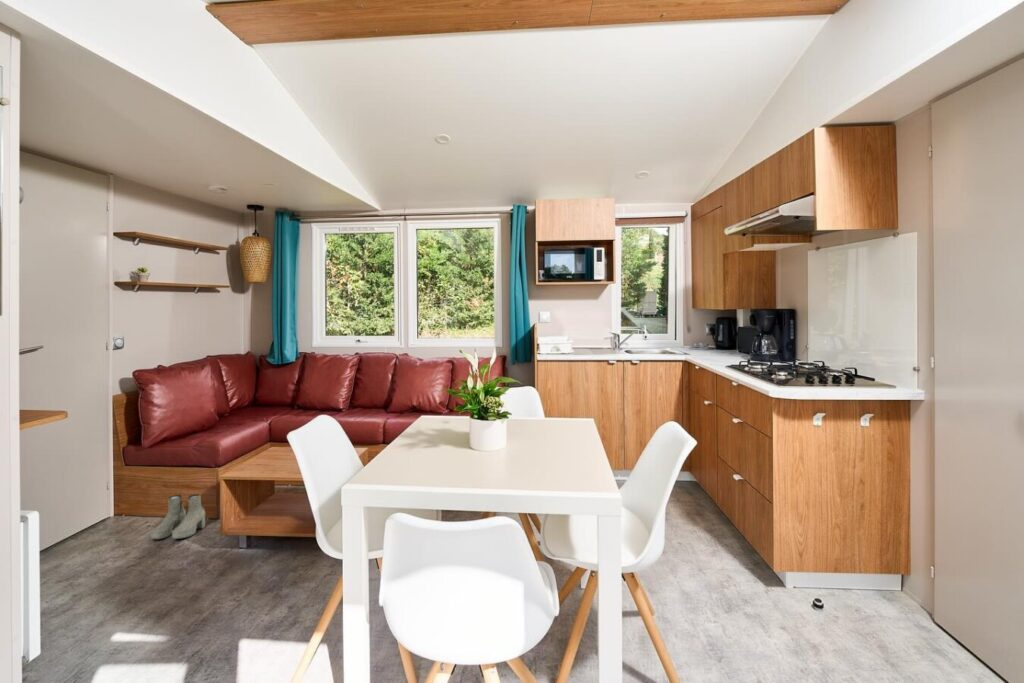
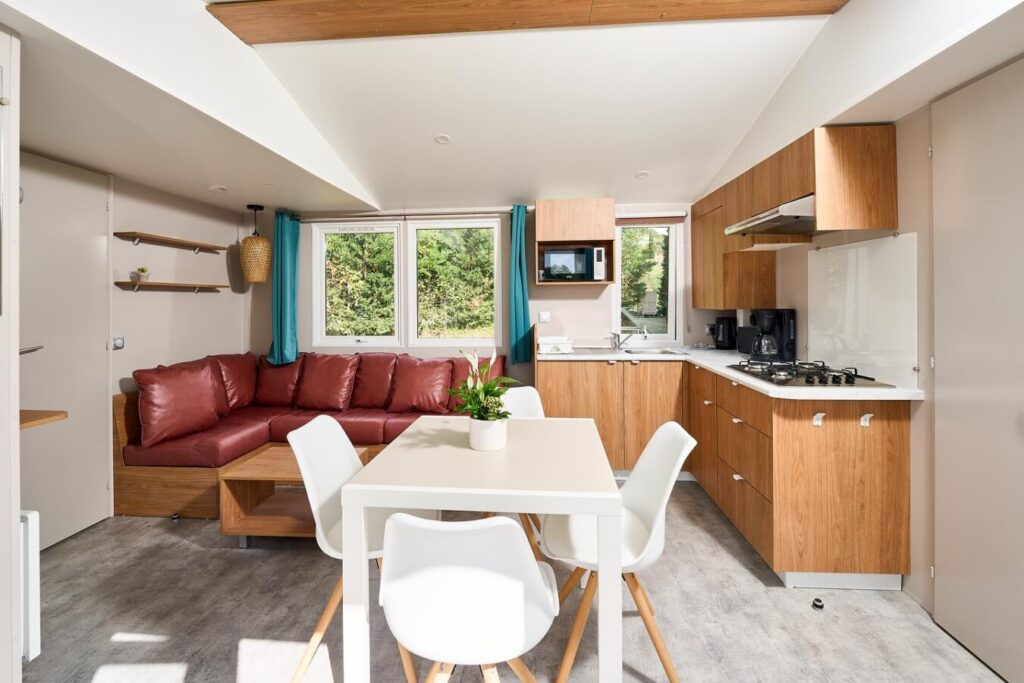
- boots [150,493,206,540]
